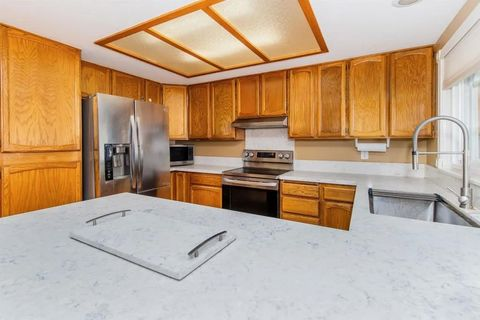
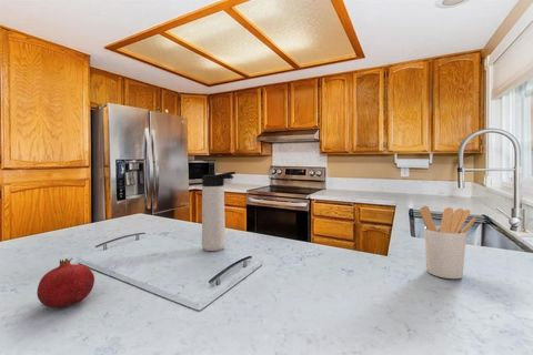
+ fruit [36,257,95,308]
+ thermos bottle [201,170,237,252]
+ utensil holder [419,205,477,280]
